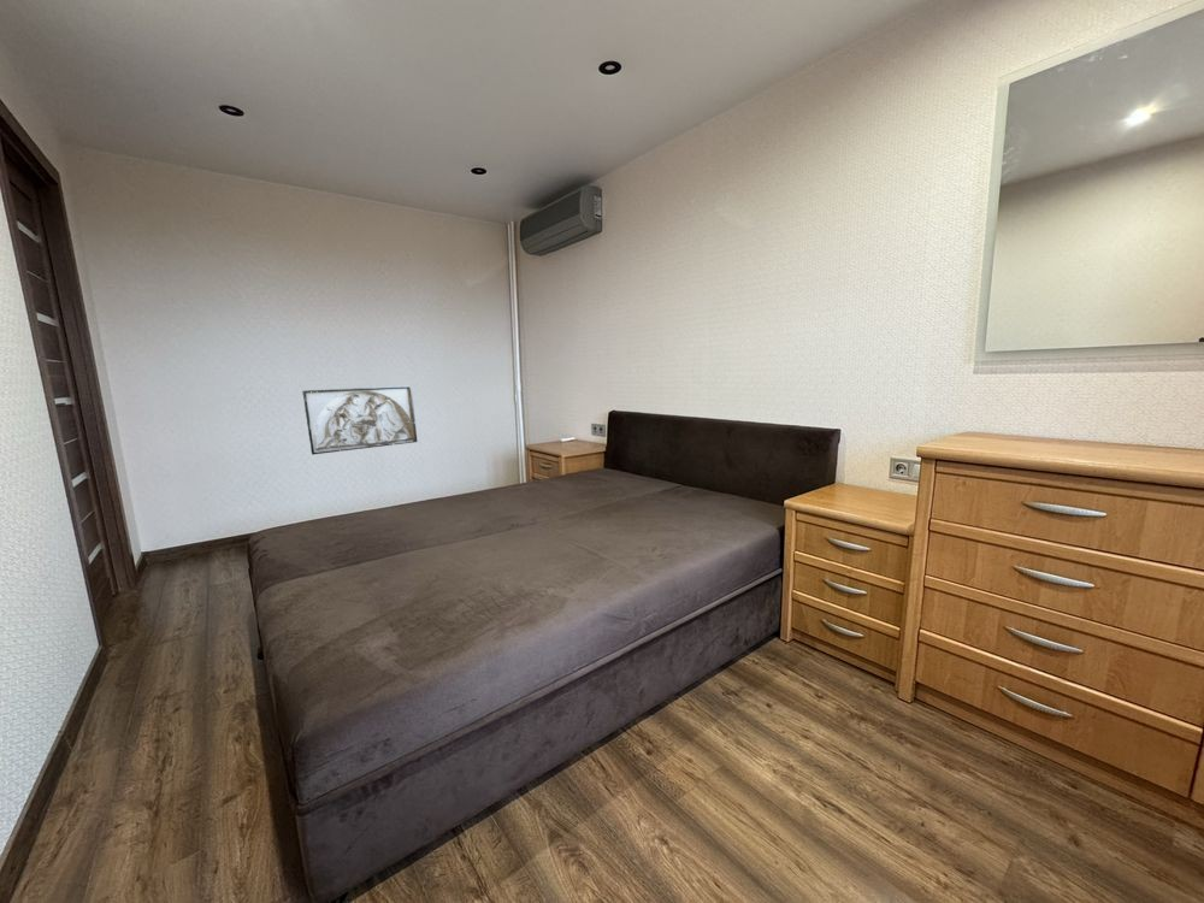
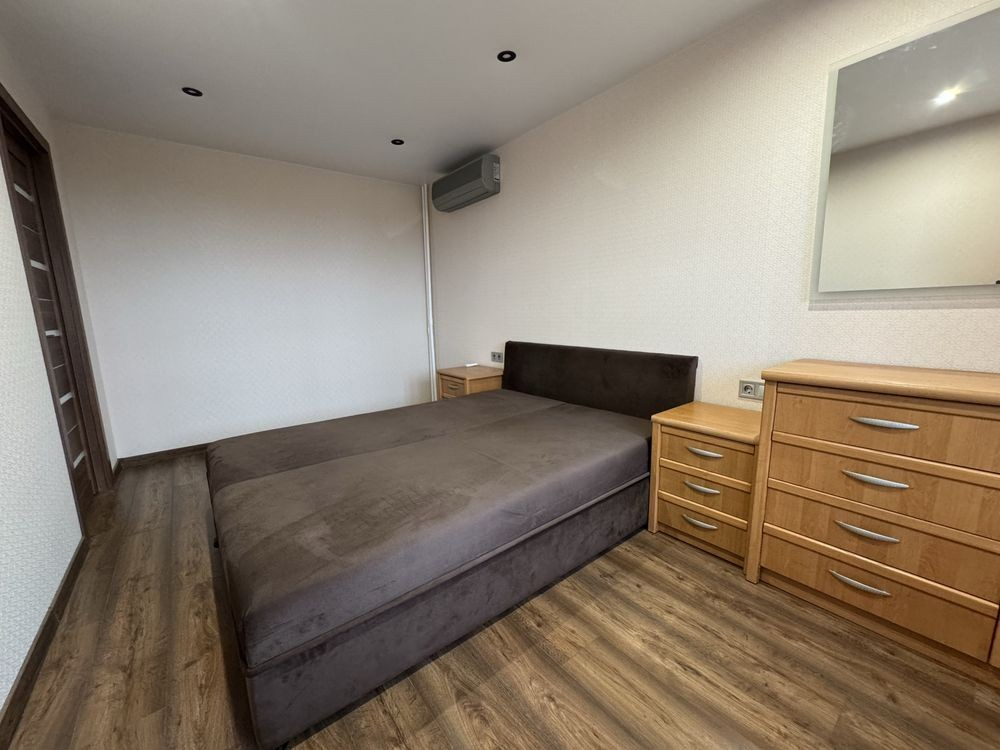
- relief sculpture [301,384,418,455]
